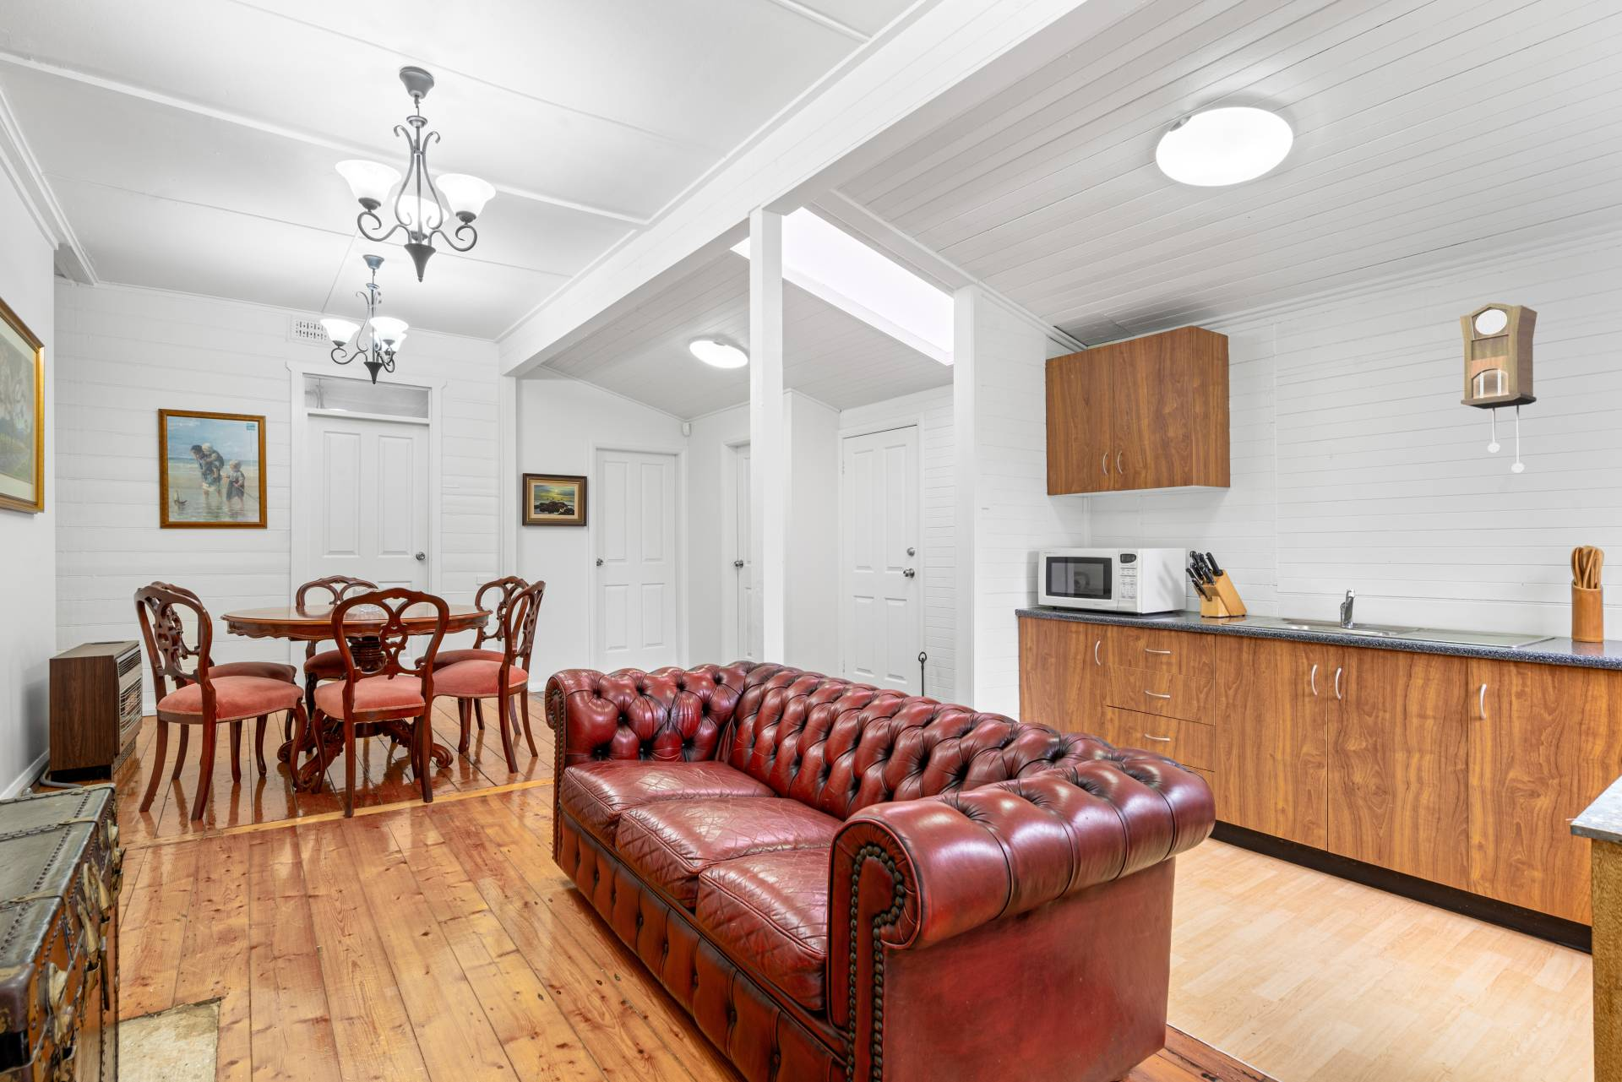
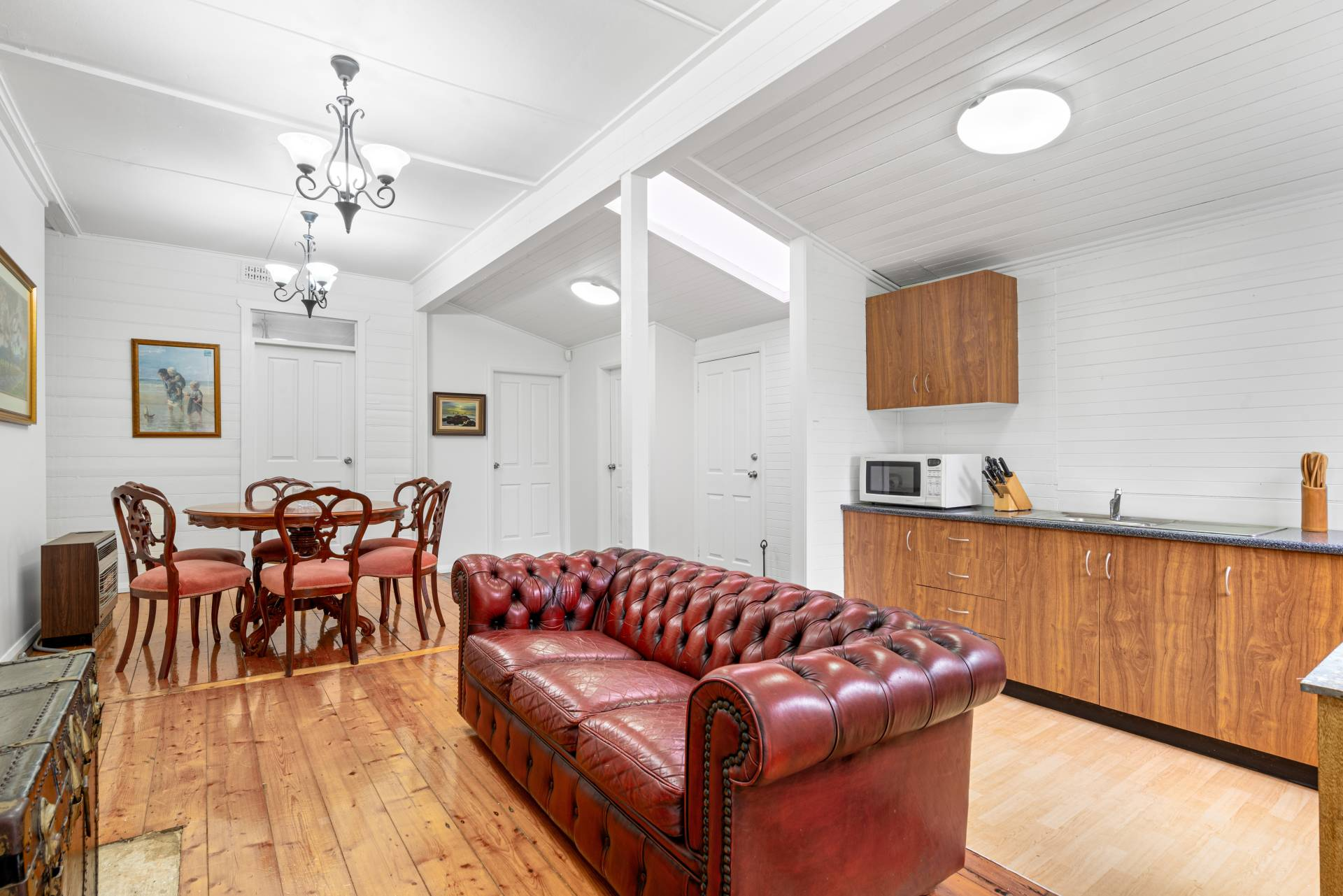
- pendulum clock [1459,302,1539,473]
